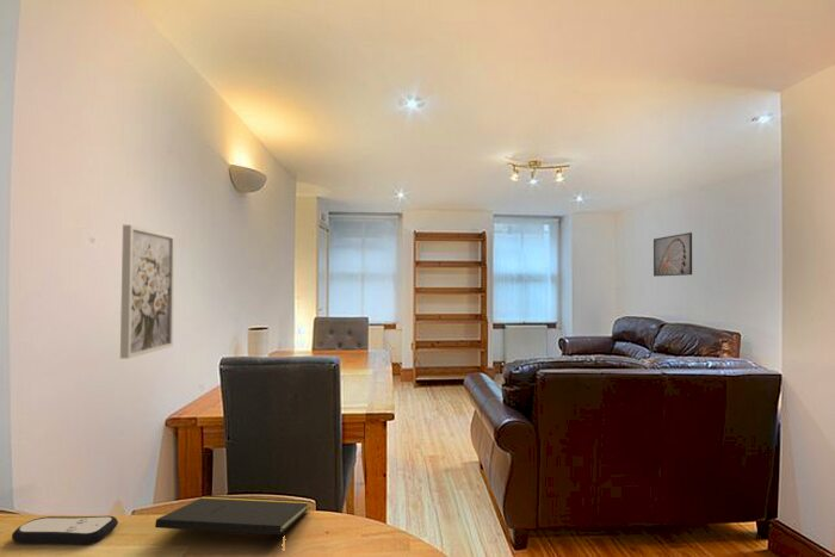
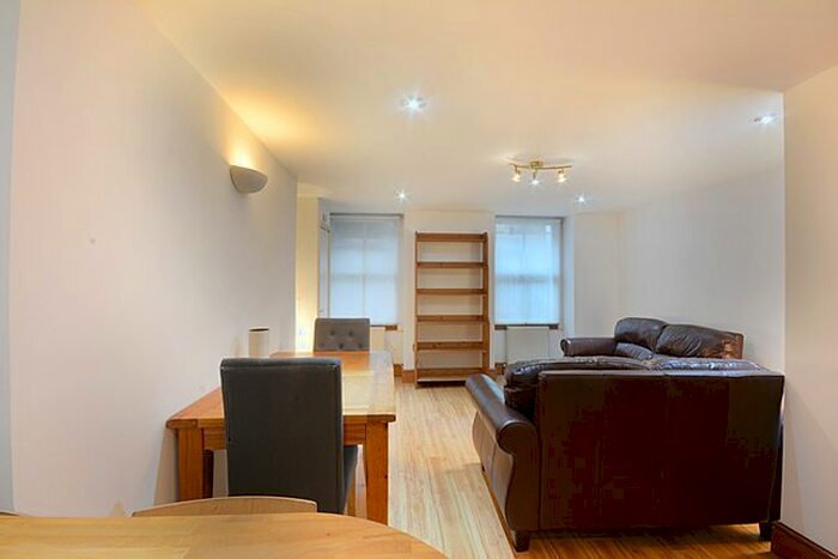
- notepad [154,495,311,536]
- wall art [119,224,175,360]
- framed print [652,231,693,278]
- remote control [11,515,119,546]
